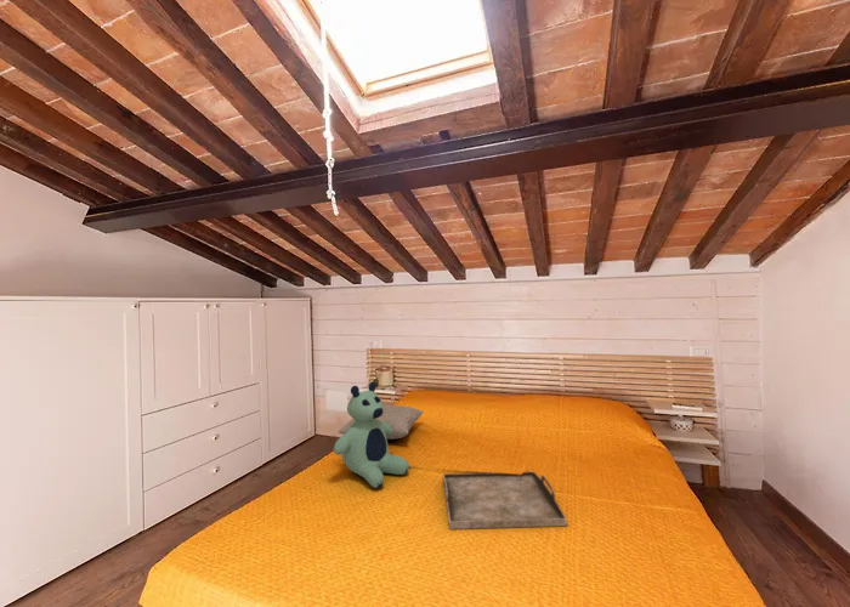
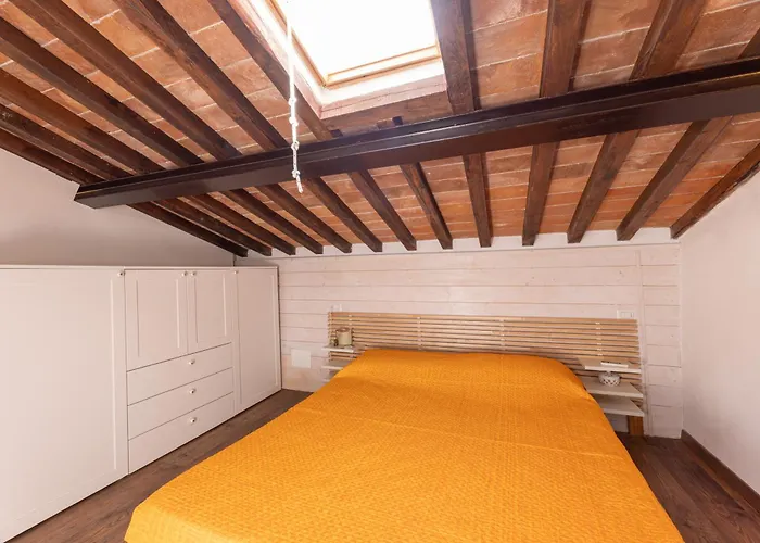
- serving tray [442,471,568,531]
- bear [333,380,410,489]
- pillow [338,404,425,441]
